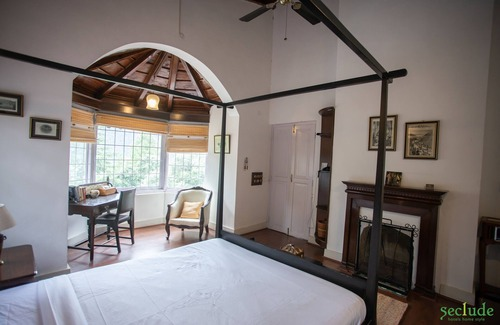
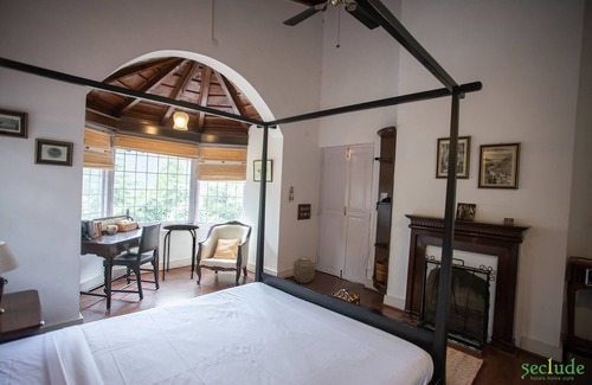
+ woven basket [291,256,316,284]
+ stool [161,224,200,282]
